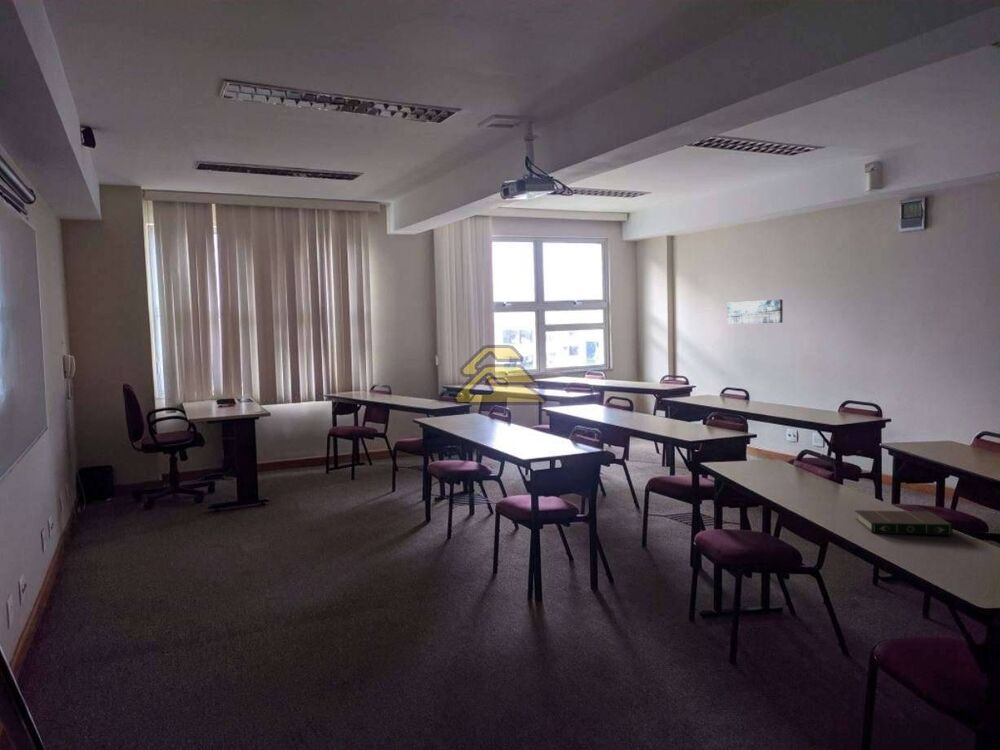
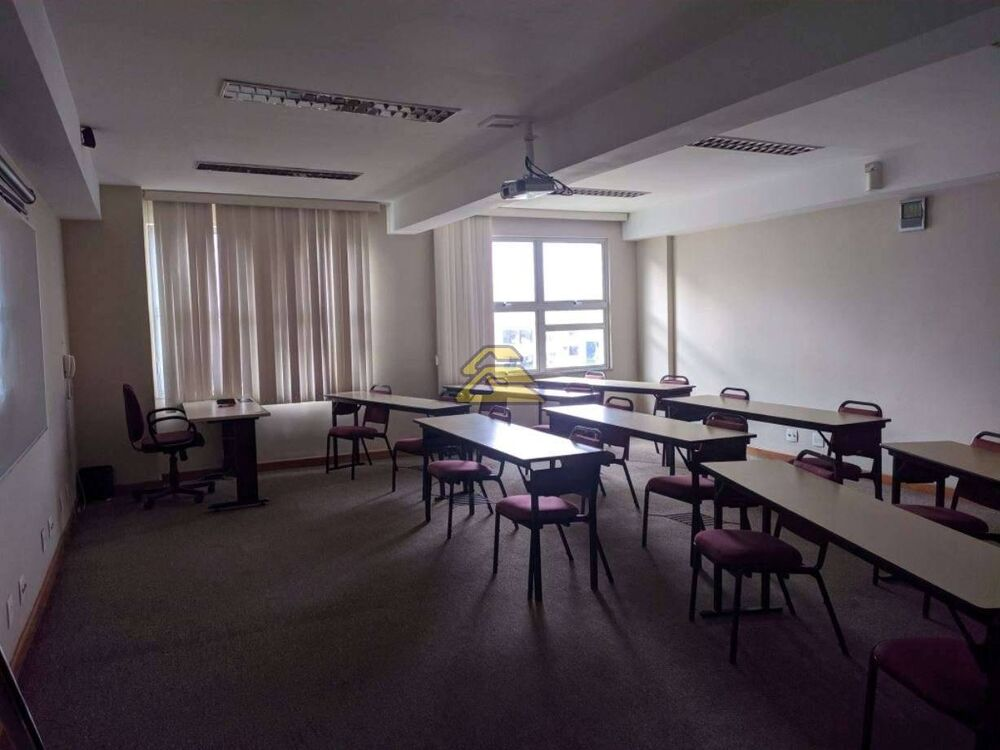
- book [854,509,954,536]
- wall art [727,299,784,325]
